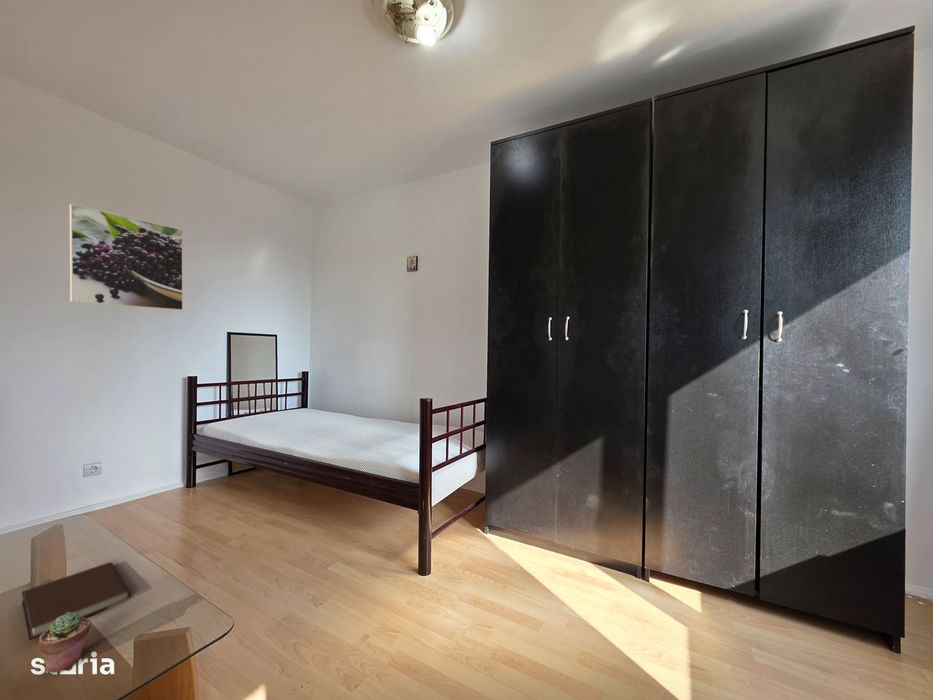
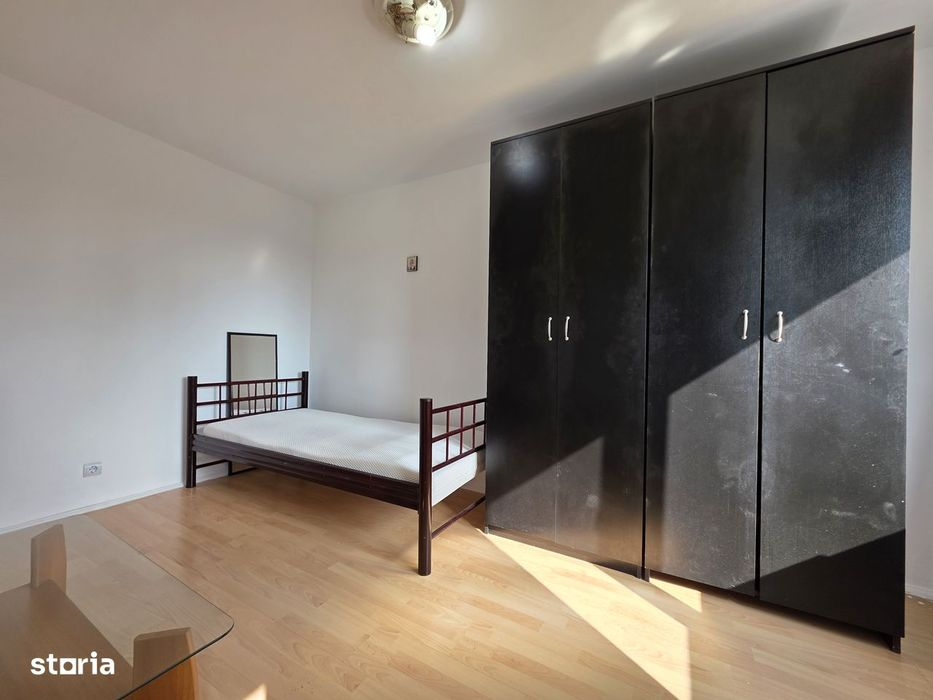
- notebook [21,561,132,642]
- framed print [68,203,184,311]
- potted succulent [38,612,92,674]
